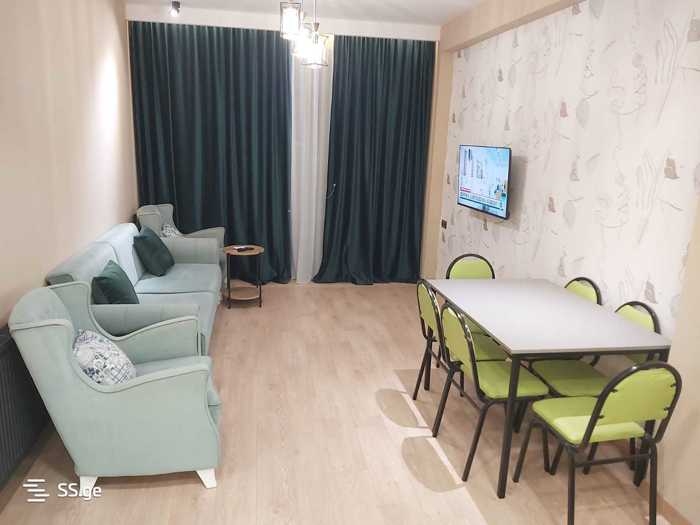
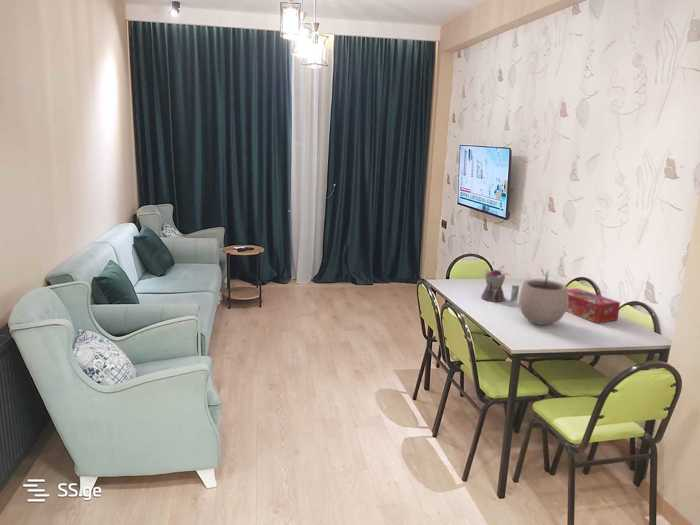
+ teapot [480,269,520,303]
+ tissue box [566,287,621,324]
+ plant pot [518,267,568,326]
